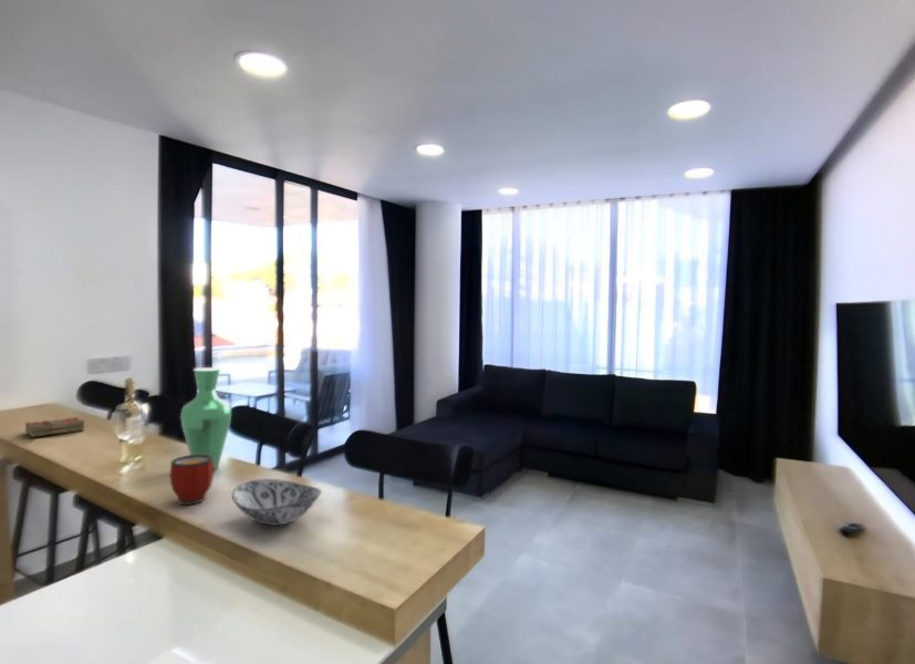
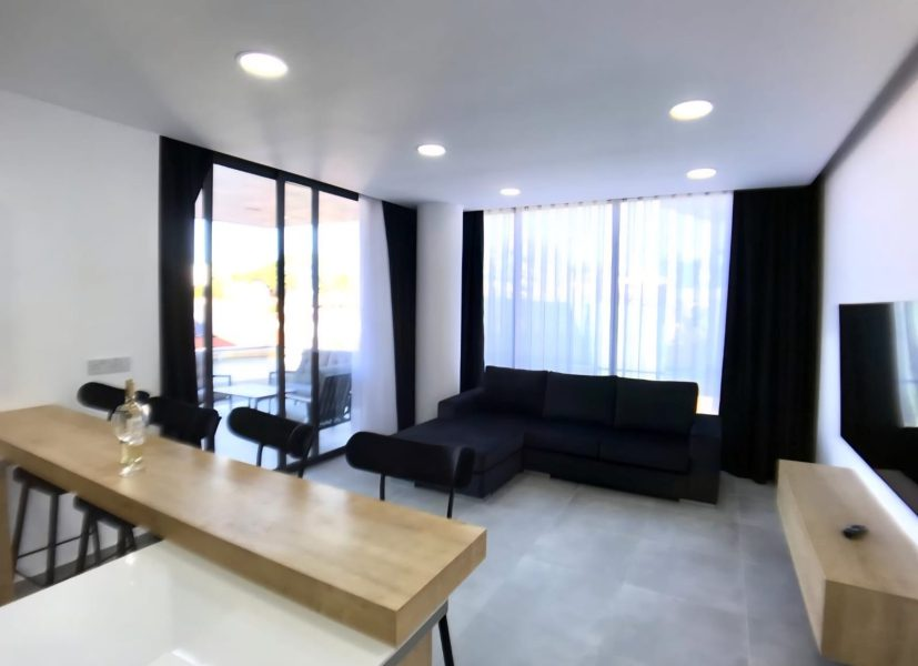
- book [24,416,86,438]
- vase [179,366,232,470]
- mug [169,454,217,506]
- decorative bowl [231,478,323,527]
